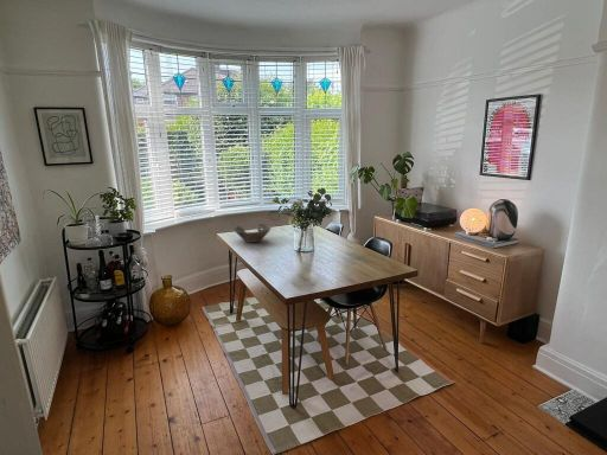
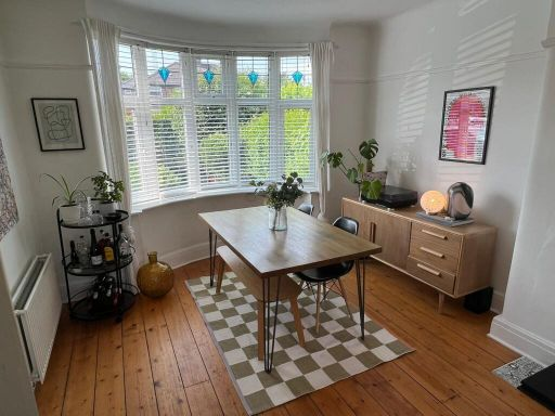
- bowl [232,223,273,244]
